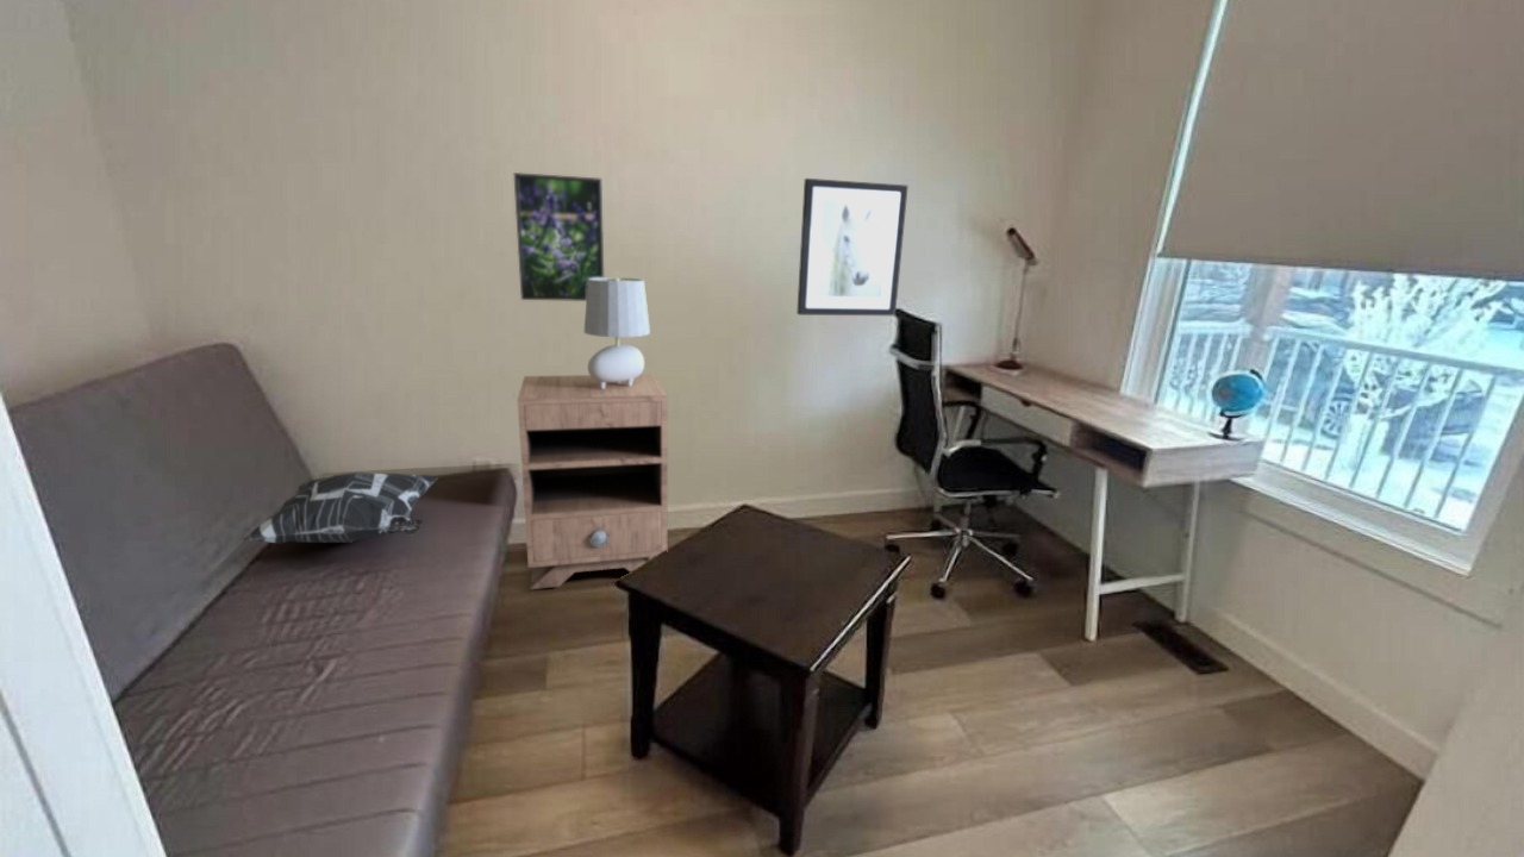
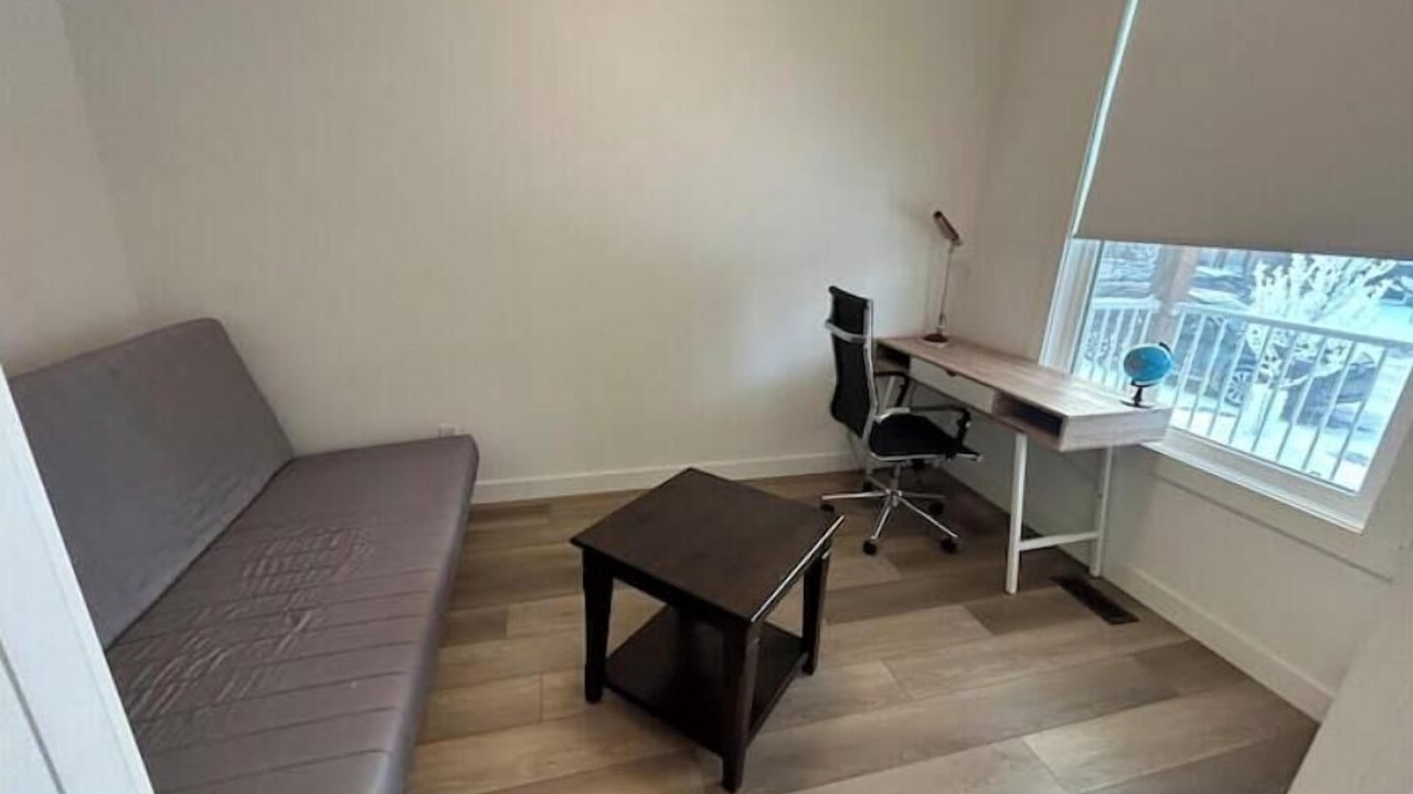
- nightstand [517,373,669,590]
- wall art [795,177,910,317]
- table lamp [582,276,651,389]
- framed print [512,171,605,302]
- decorative pillow [242,471,439,545]
